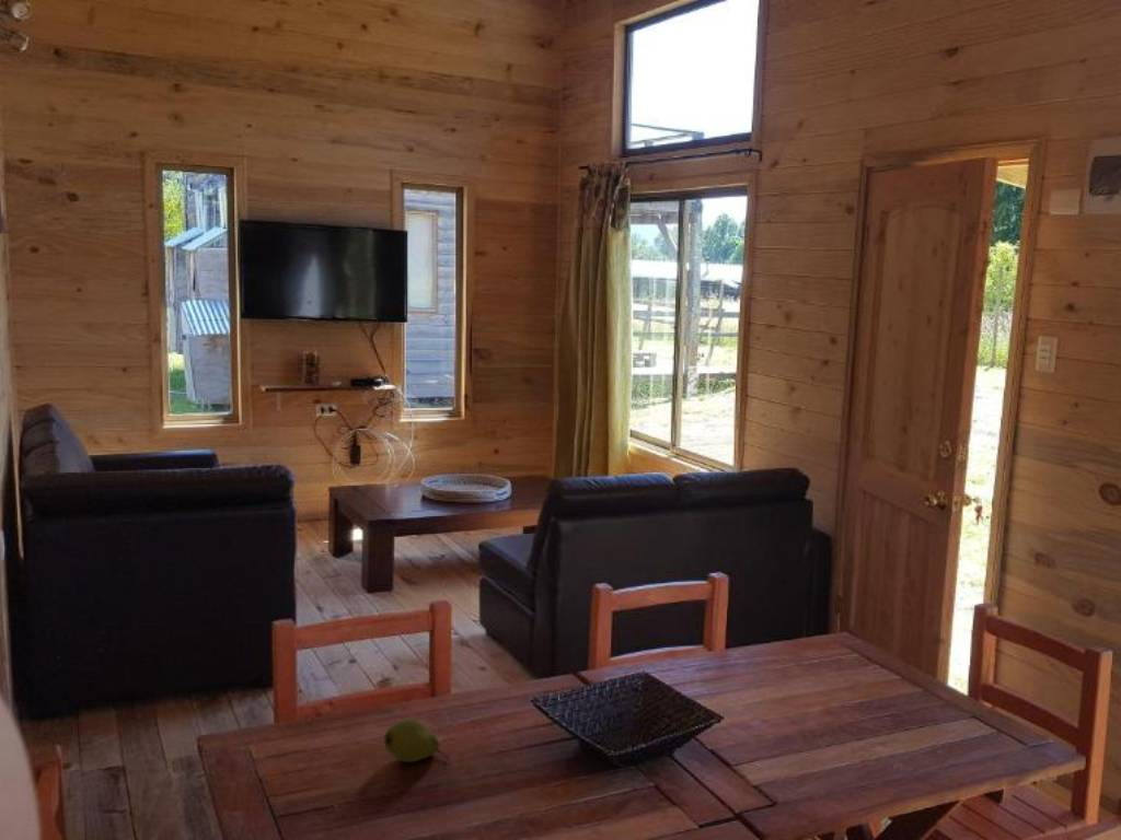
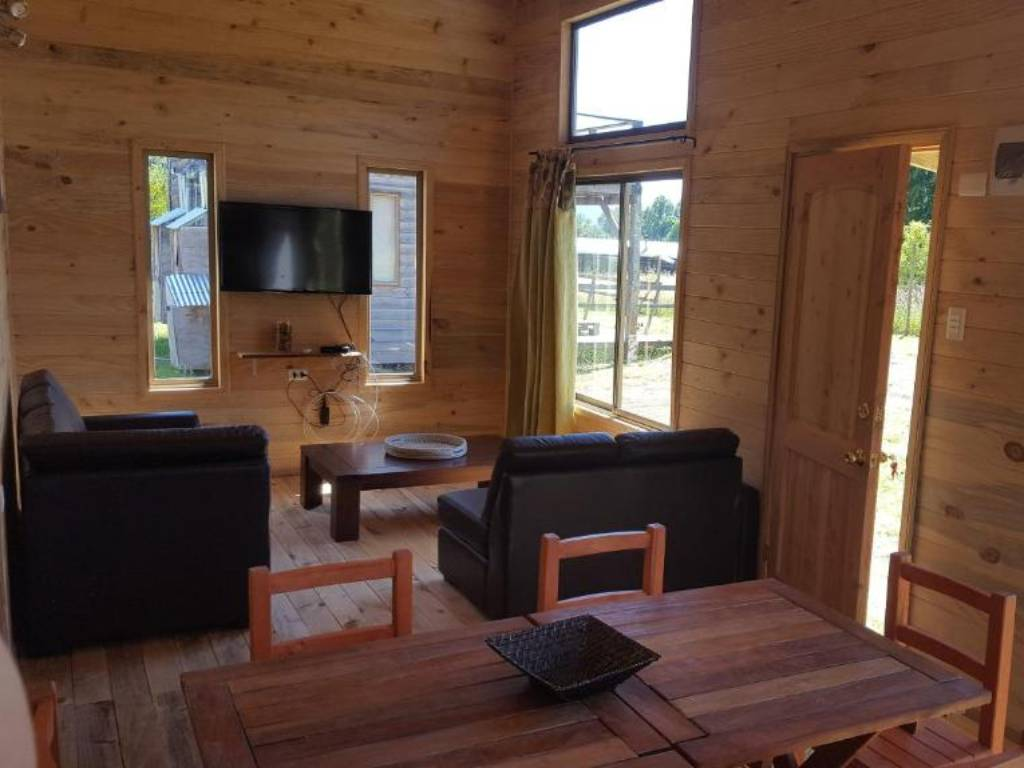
- fruit [383,718,450,763]
